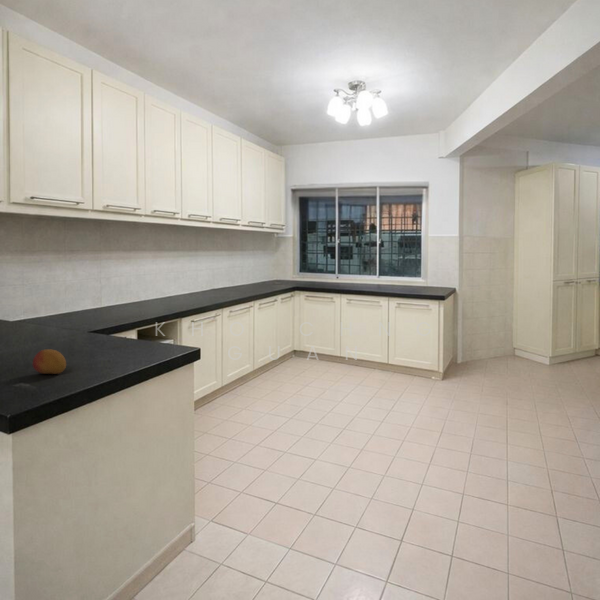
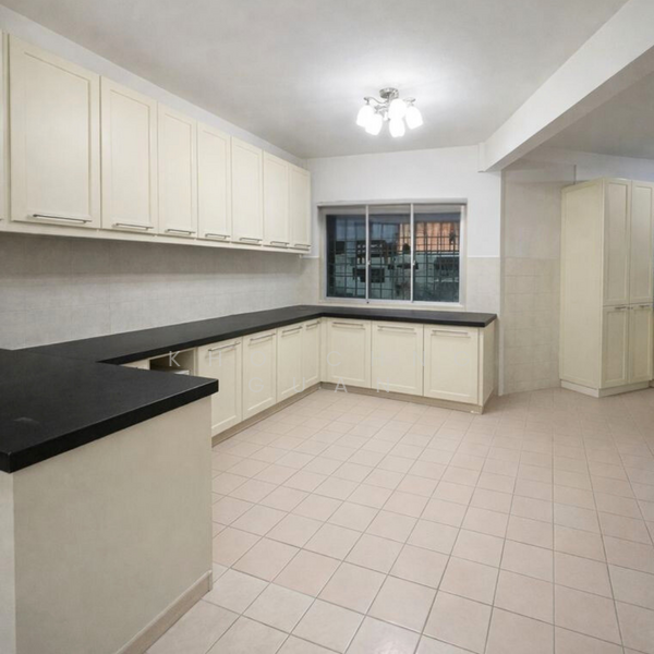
- fruit [32,348,67,375]
